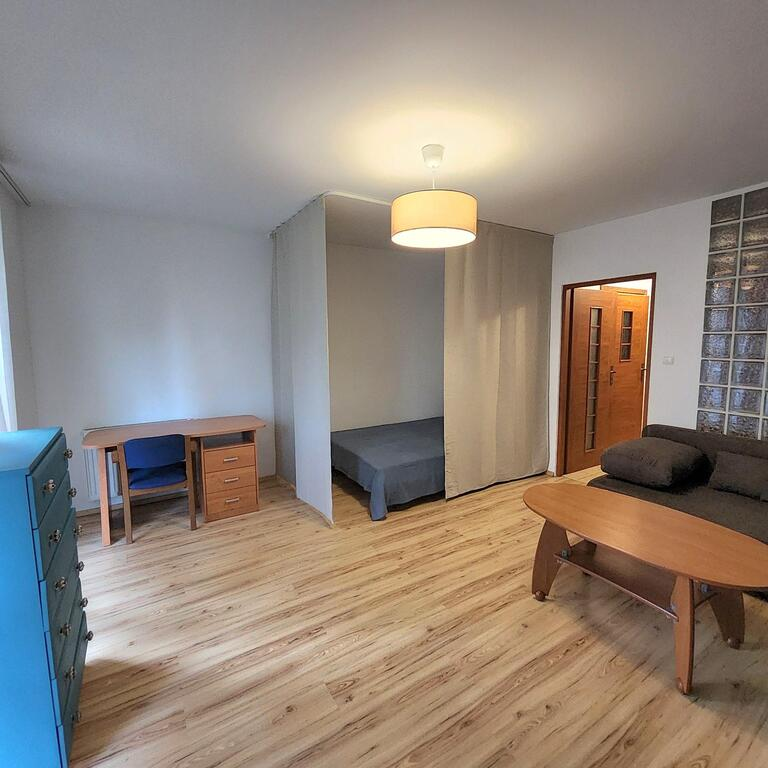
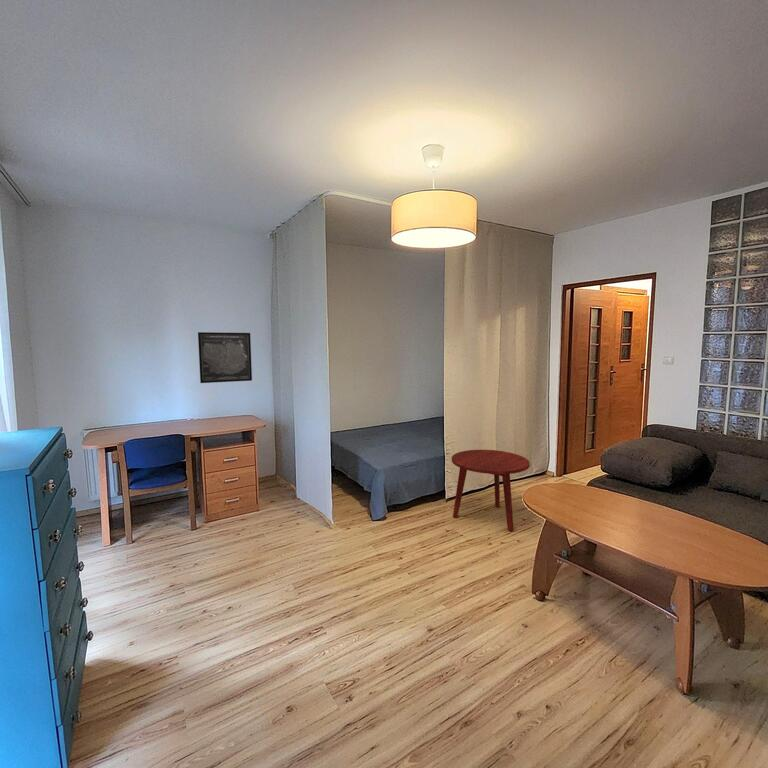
+ wall art [197,331,253,384]
+ side table [451,449,531,532]
